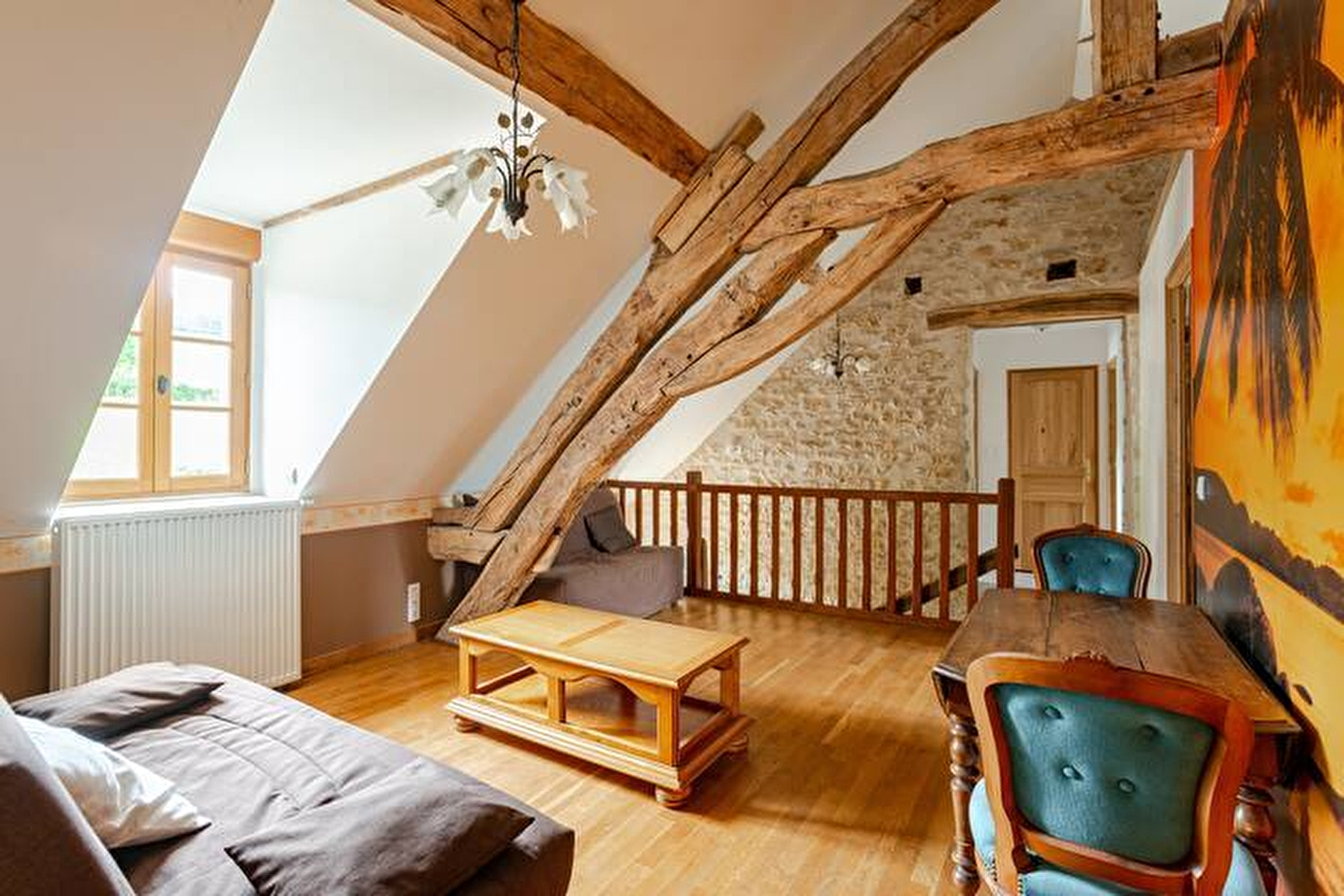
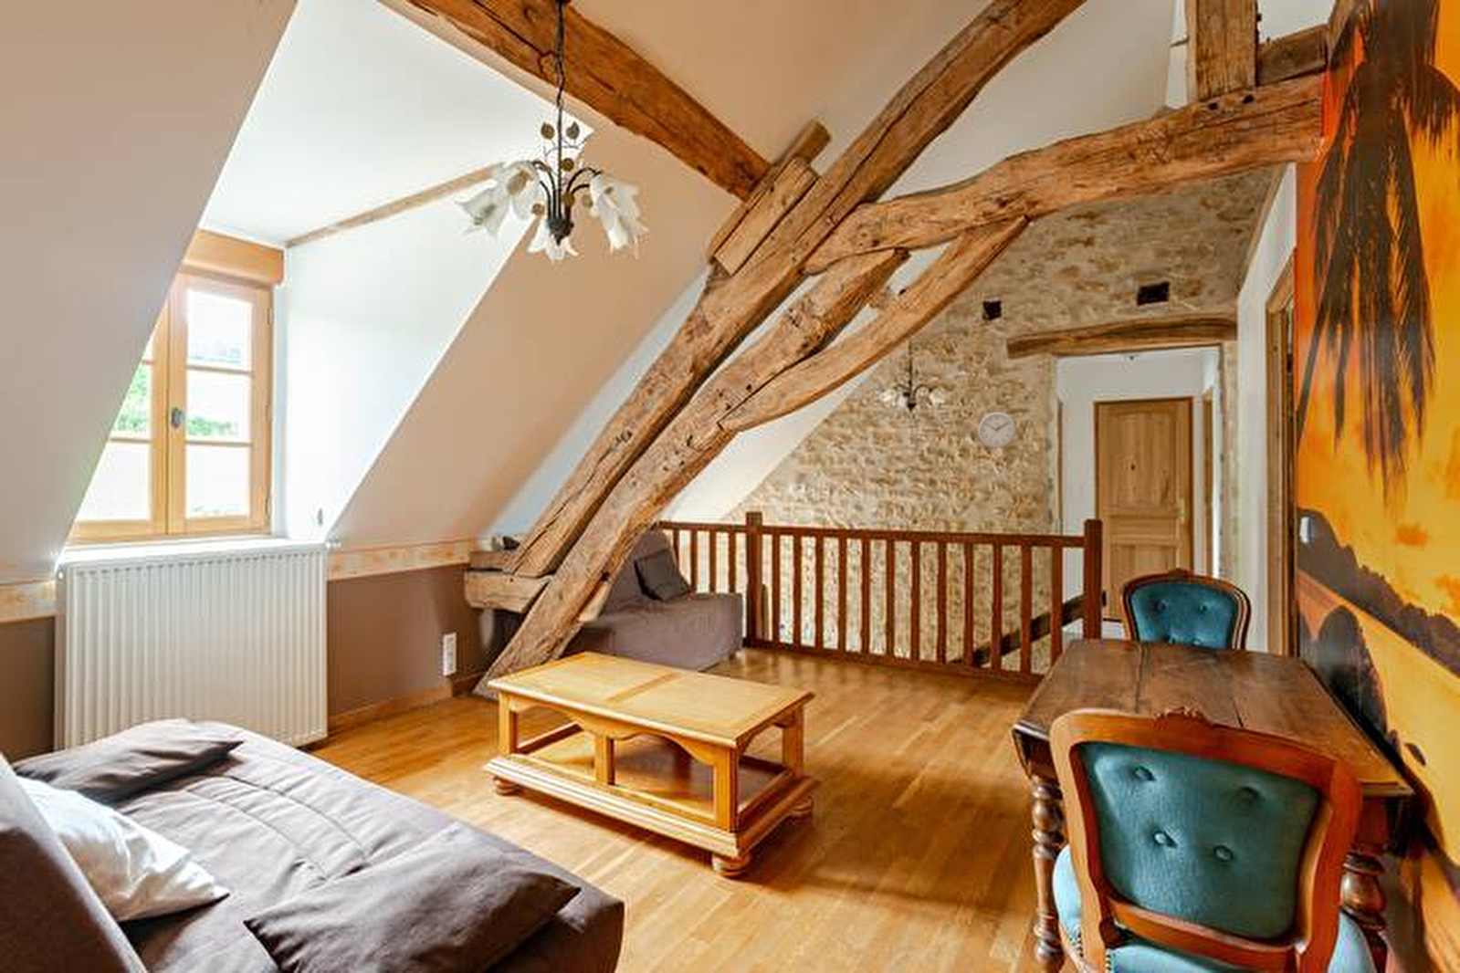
+ wall clock [977,410,1017,450]
